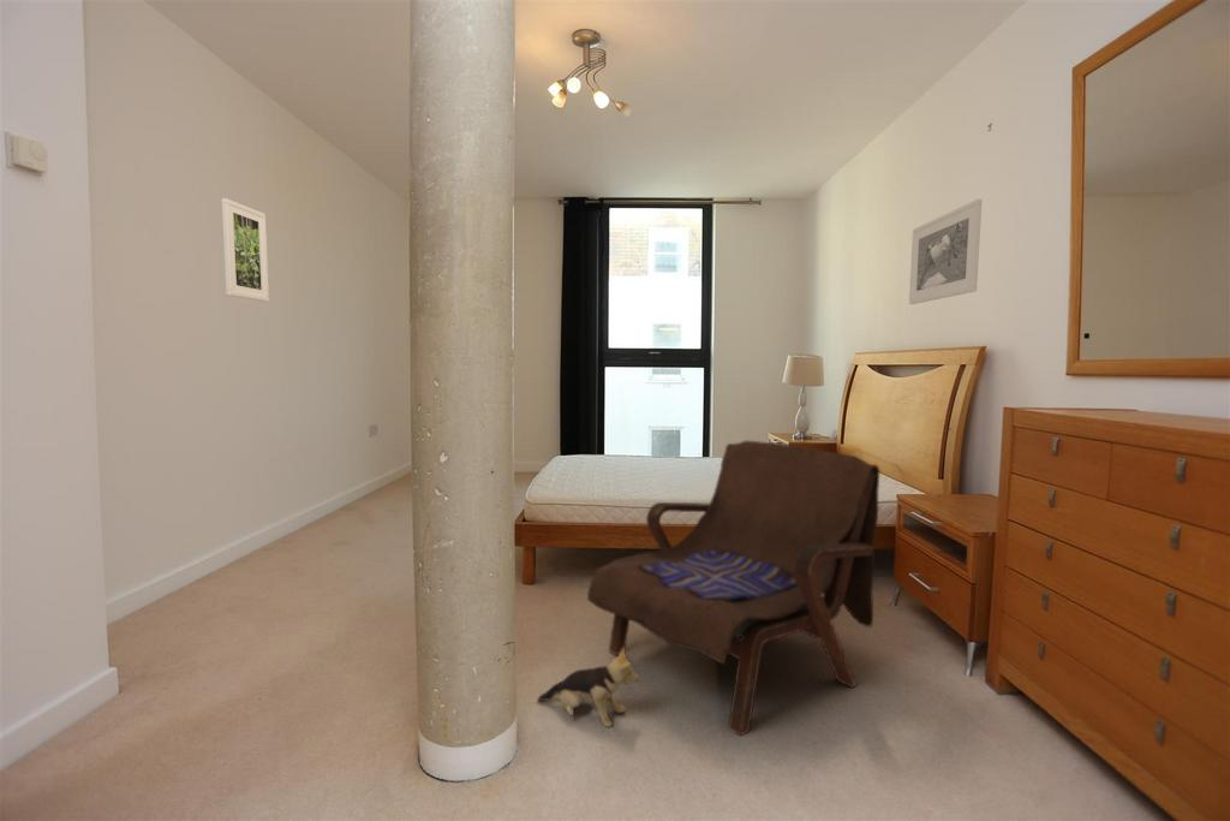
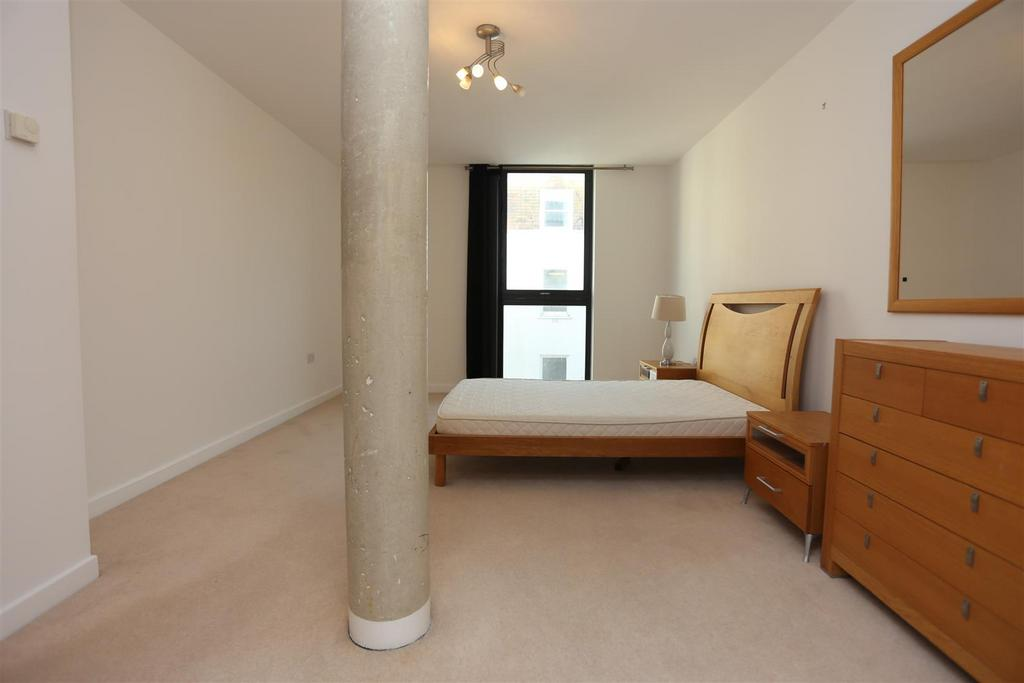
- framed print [908,198,983,305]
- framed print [221,197,270,303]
- plush toy [536,648,639,728]
- armchair [586,440,880,738]
